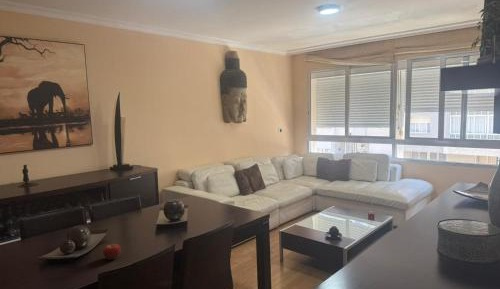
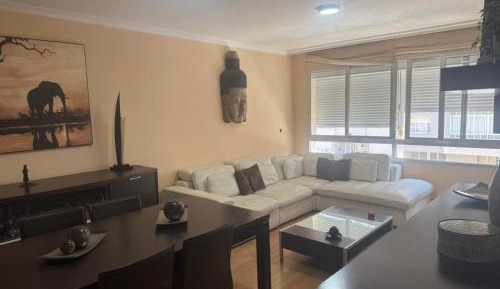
- fruit [102,242,122,261]
